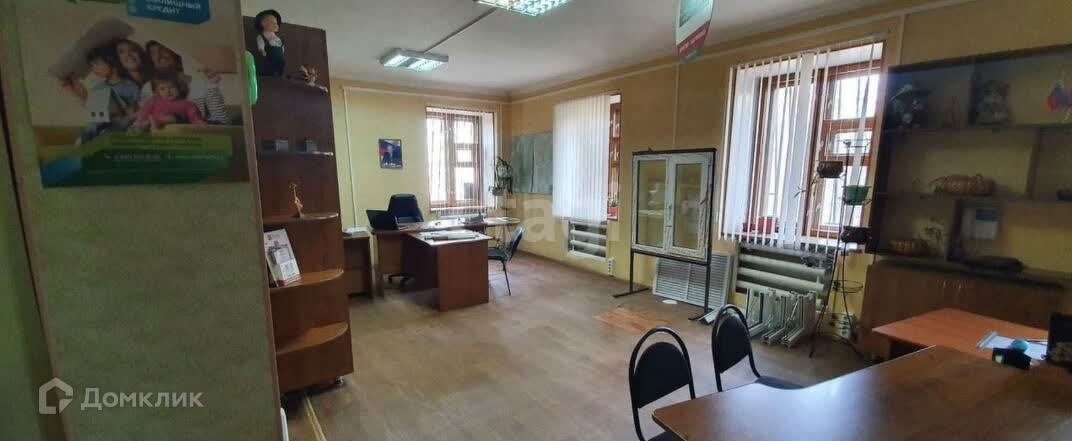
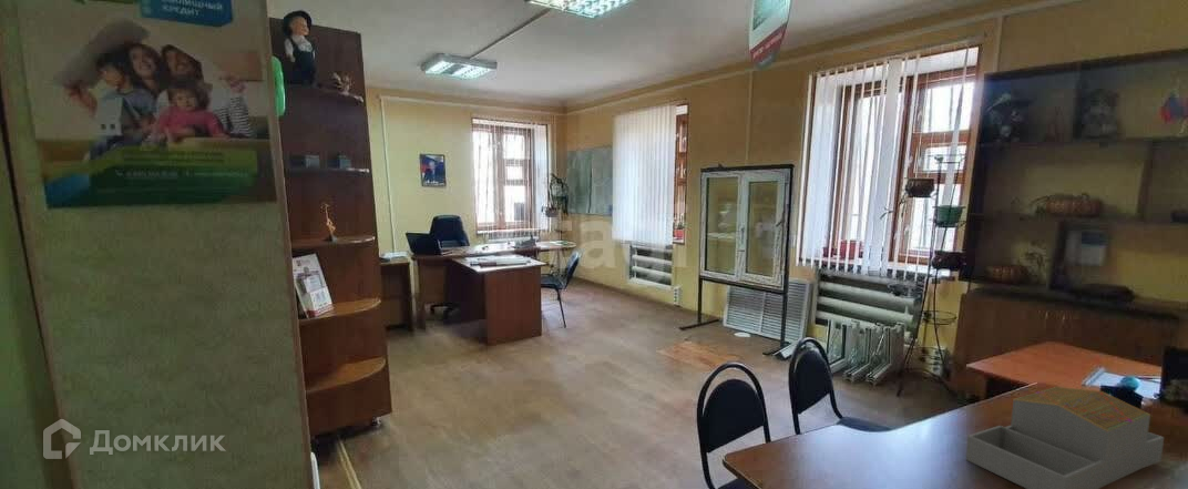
+ architectural model [965,386,1165,489]
